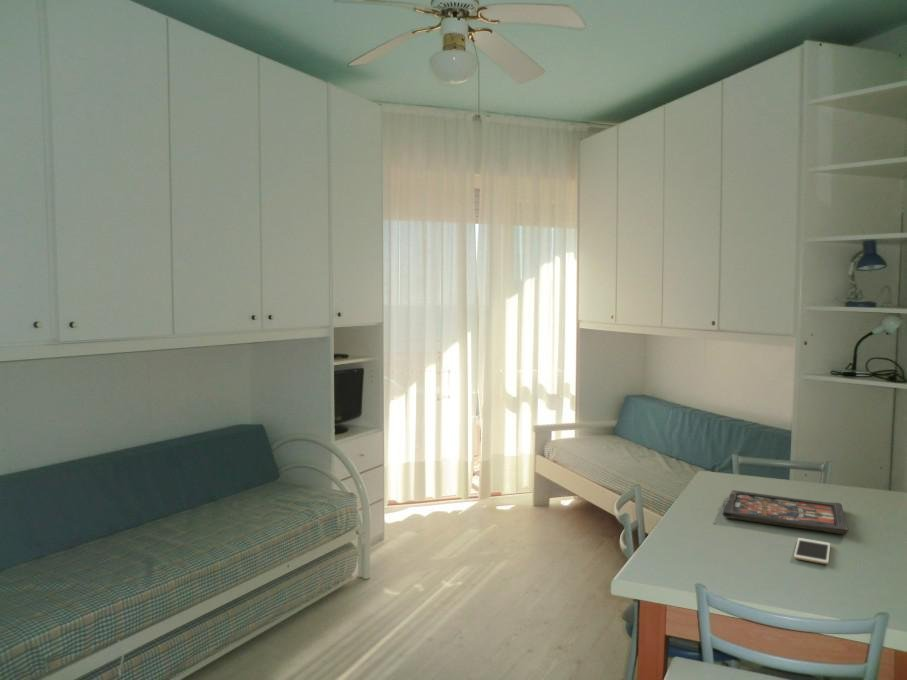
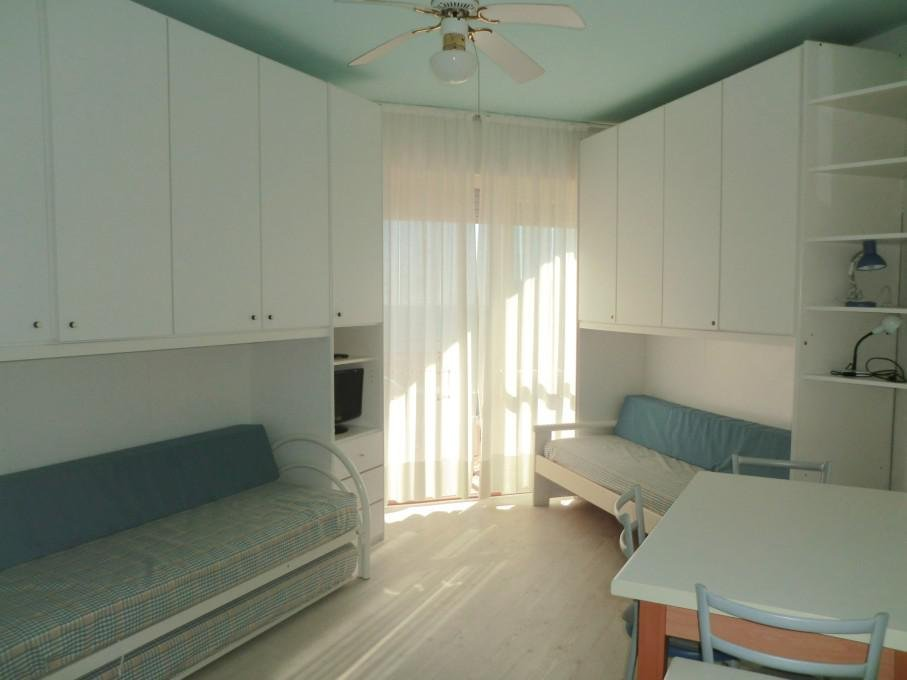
- board game [721,489,849,535]
- cell phone [793,537,831,565]
